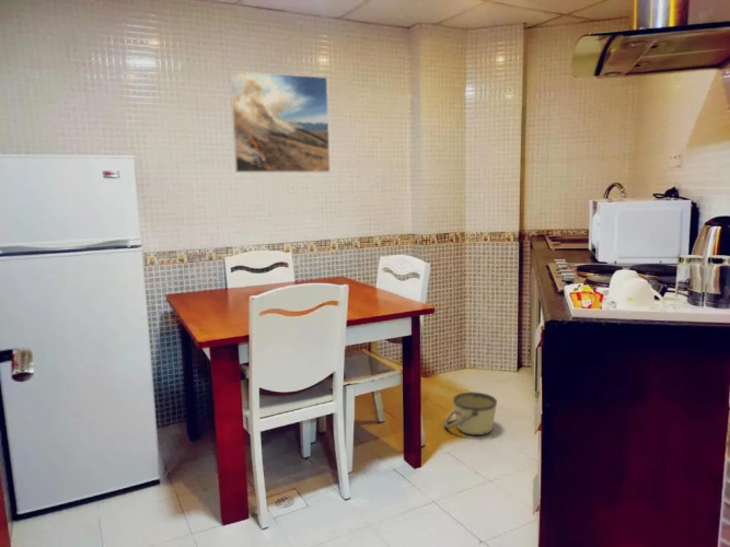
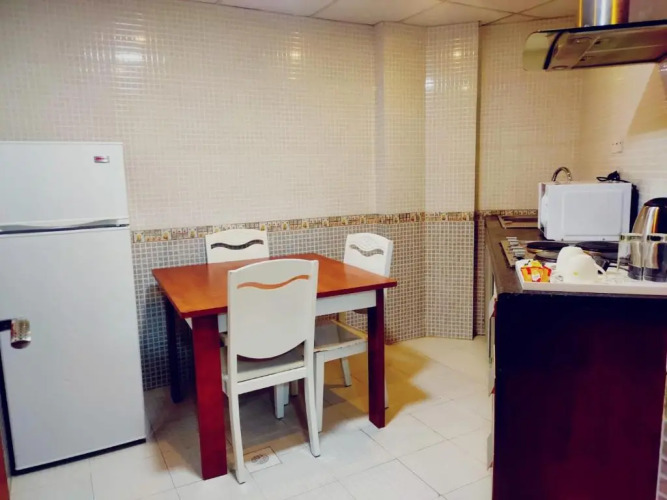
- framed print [229,70,332,174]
- bucket [443,392,498,437]
